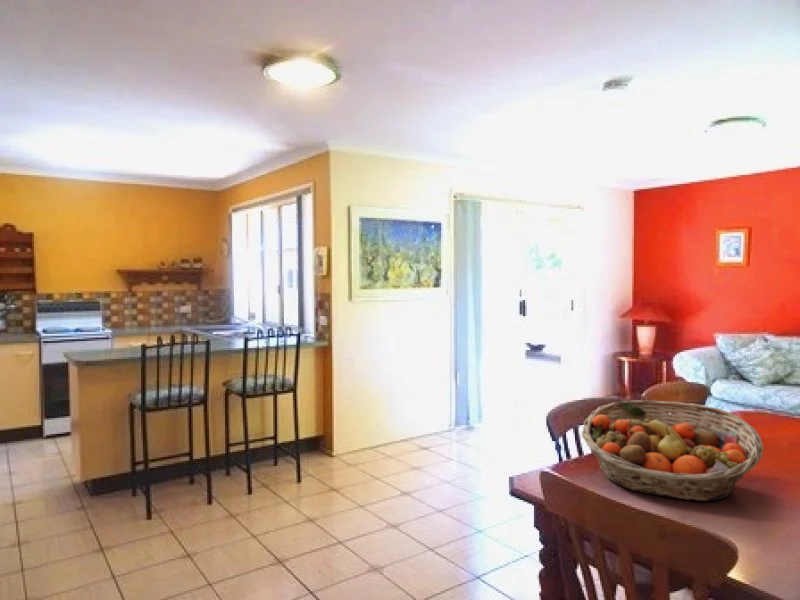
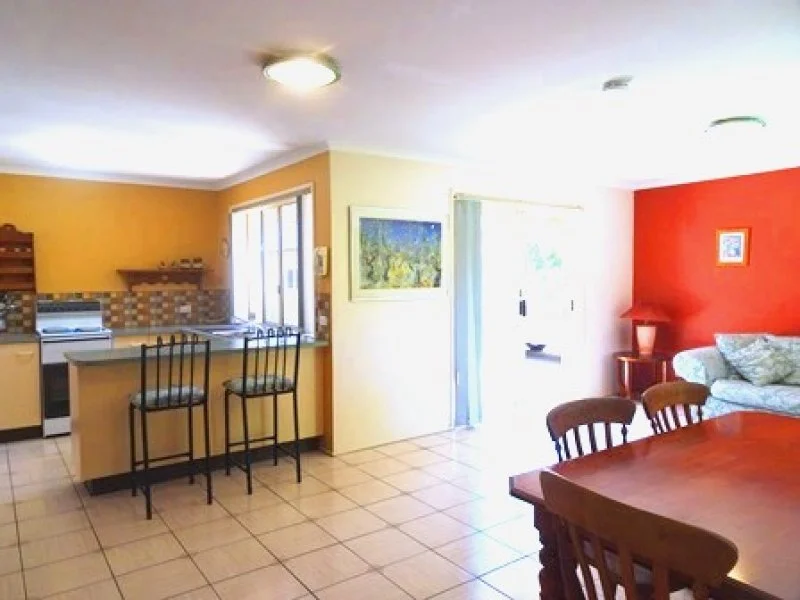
- fruit basket [581,399,764,502]
